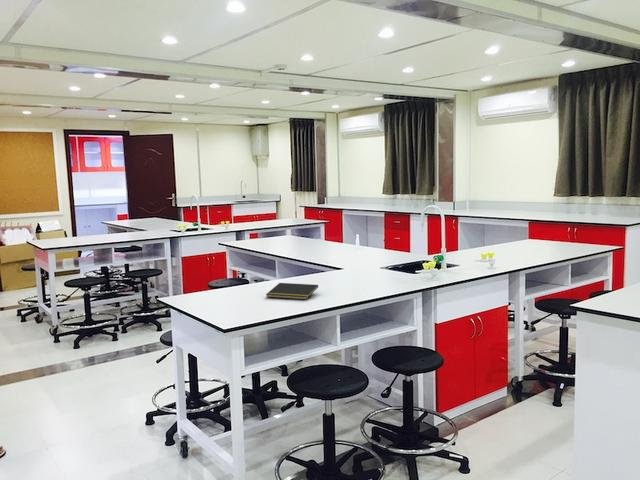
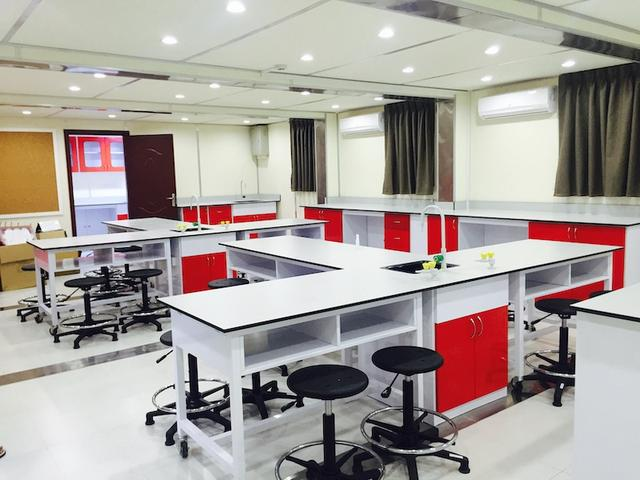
- notepad [265,282,319,300]
